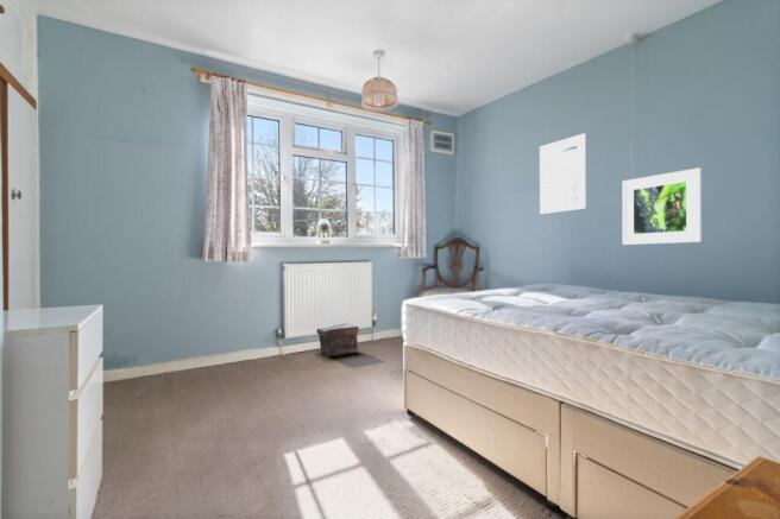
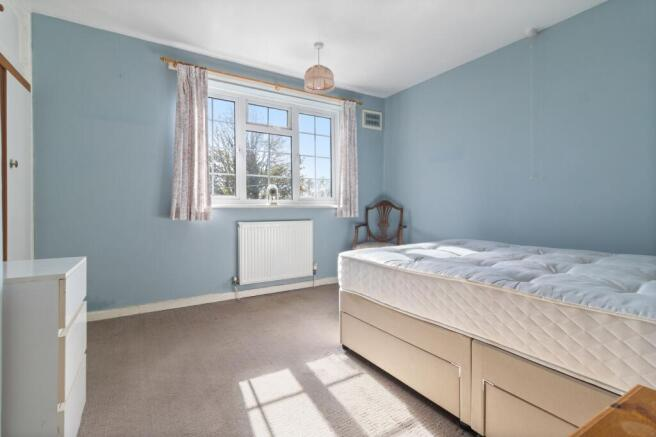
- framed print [539,132,587,215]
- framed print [621,166,703,246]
- pouch [315,321,360,357]
